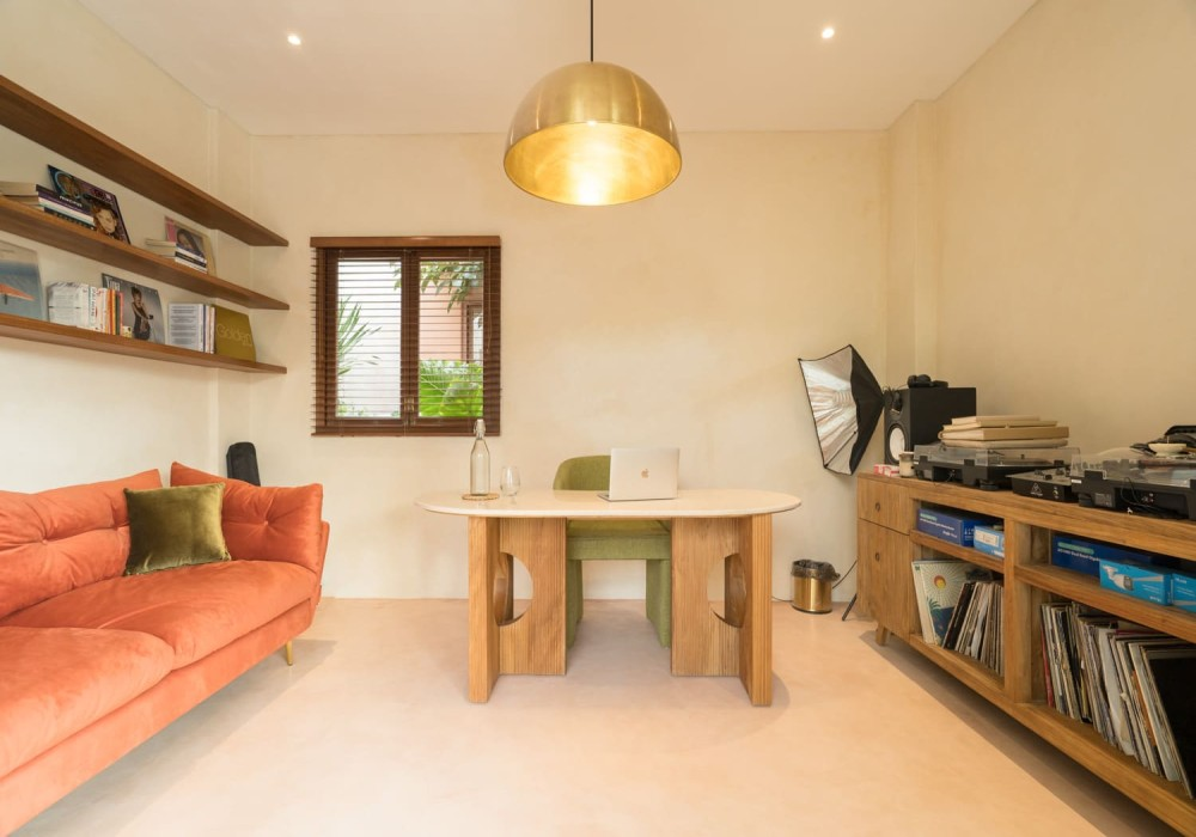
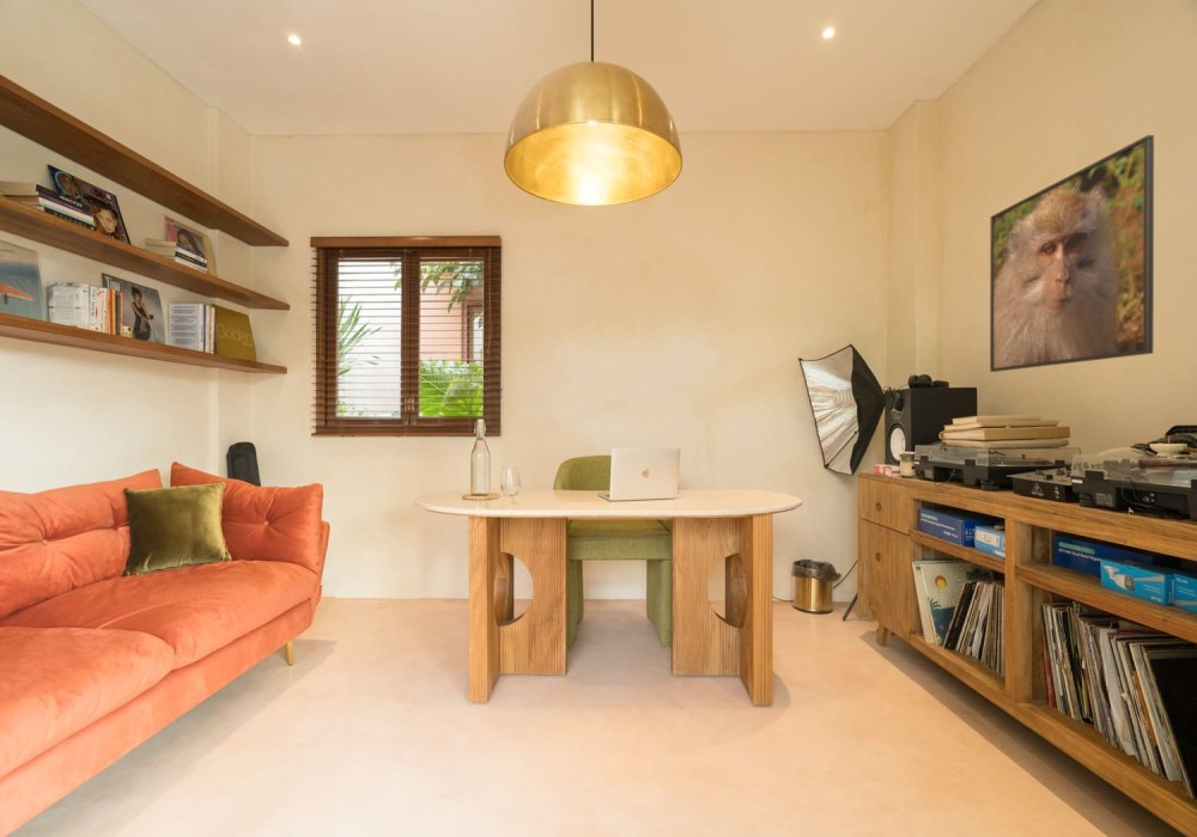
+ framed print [989,134,1155,373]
